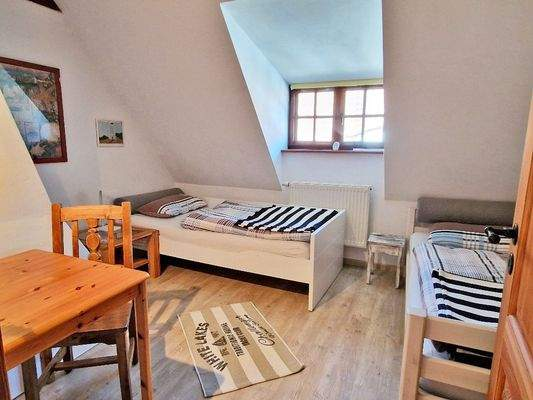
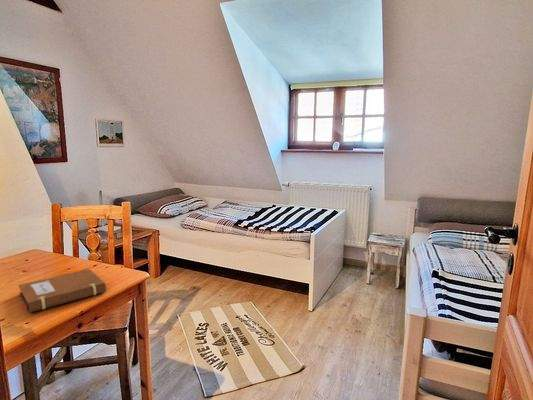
+ notebook [17,268,107,314]
